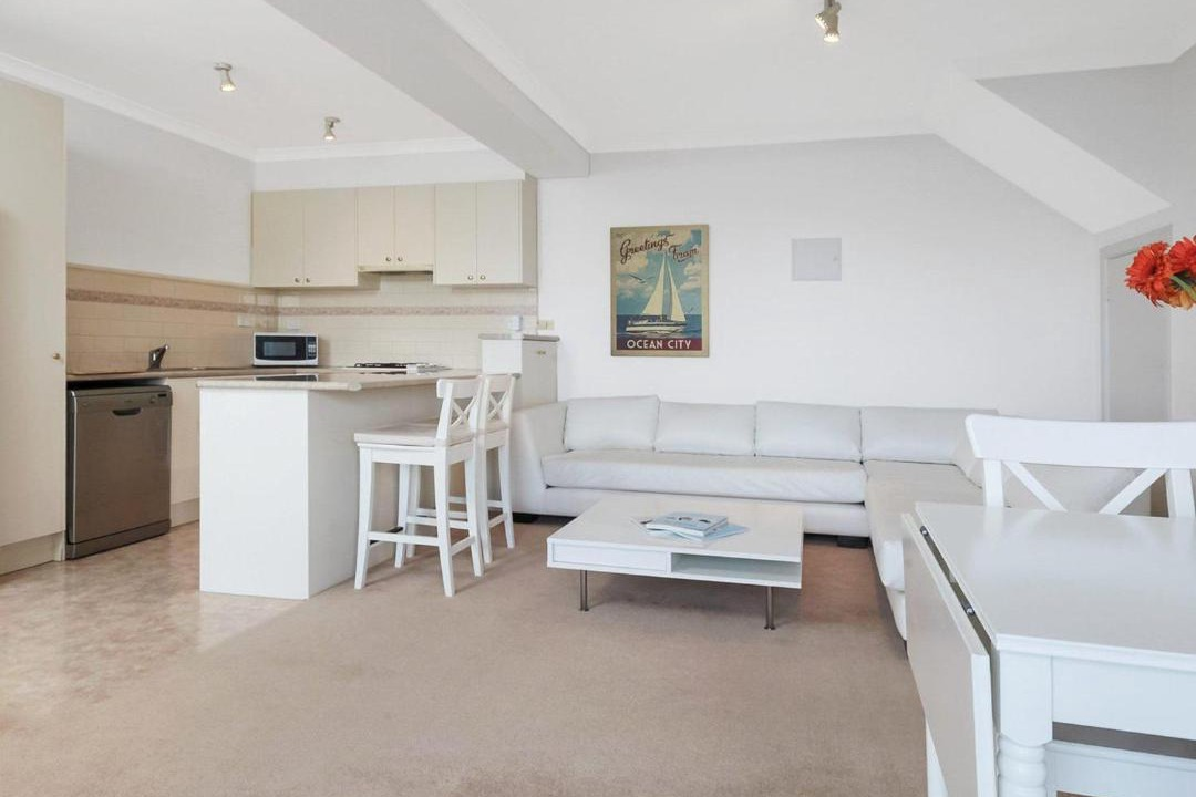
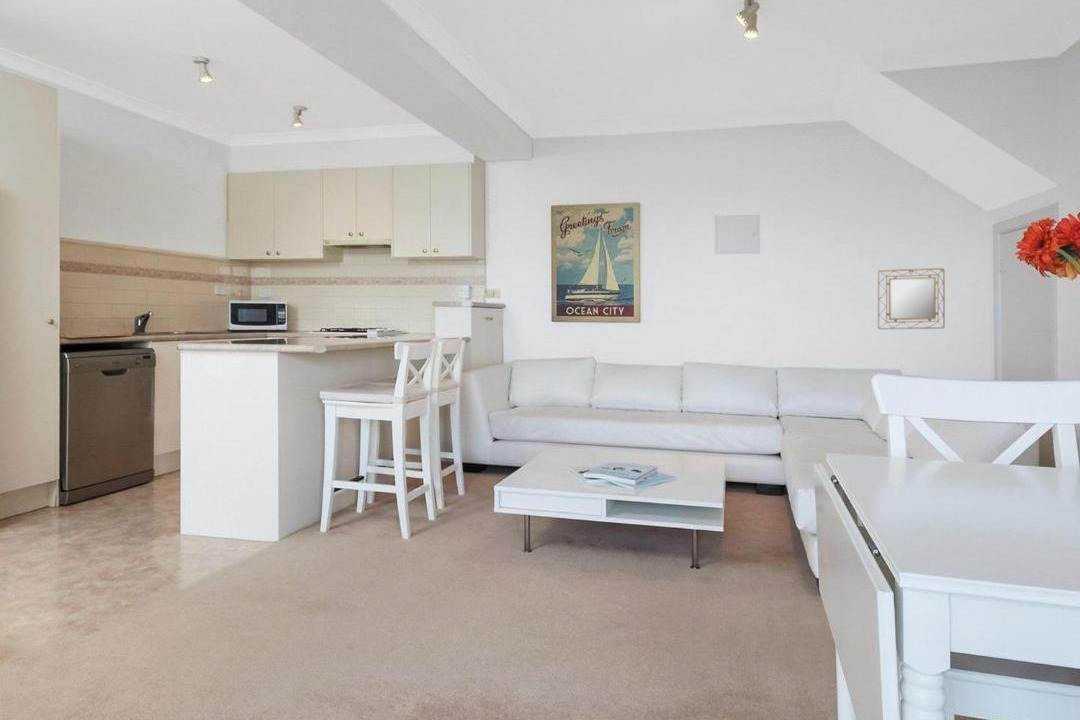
+ home mirror [877,267,946,330]
